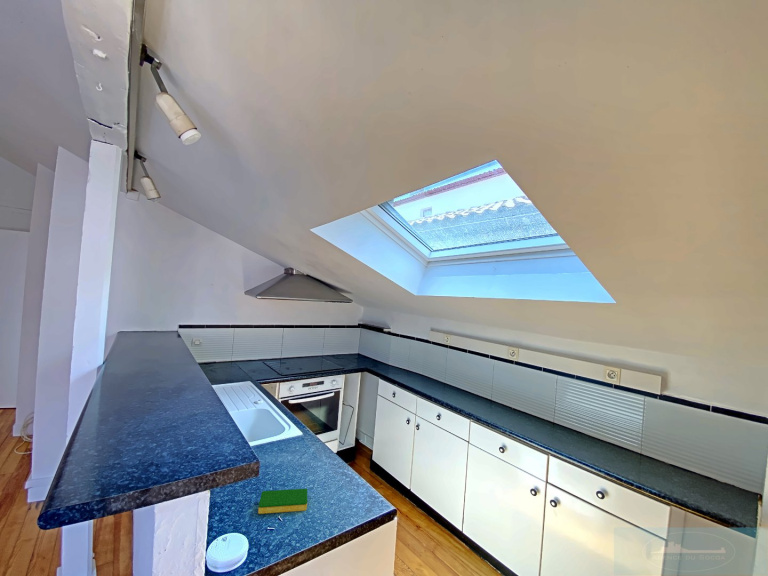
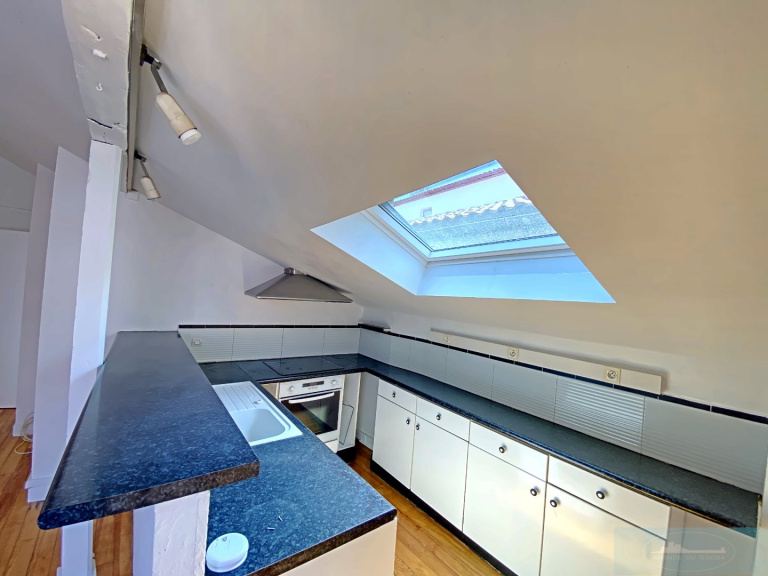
- dish sponge [257,488,308,515]
